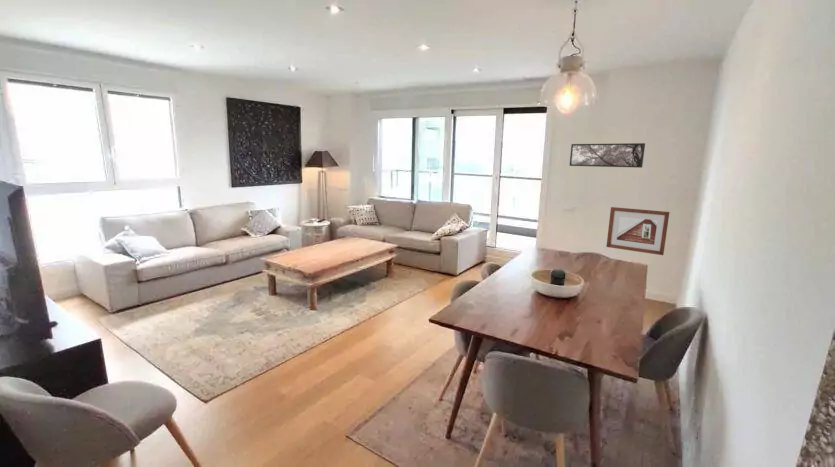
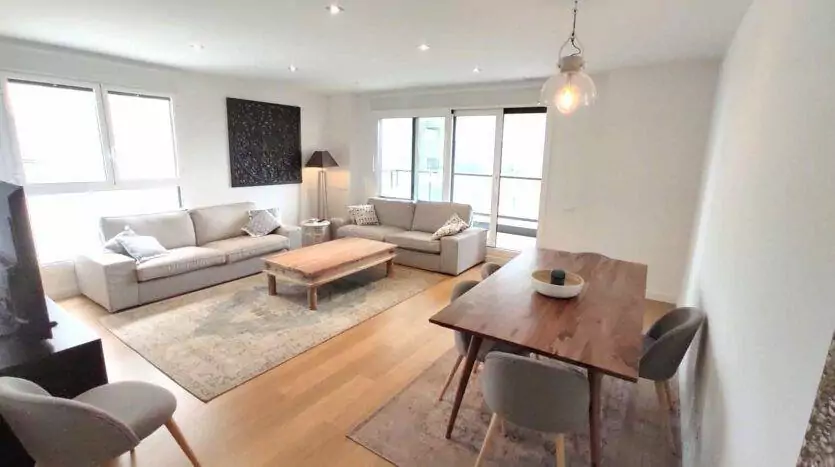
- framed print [568,142,646,169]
- picture frame [605,206,670,256]
